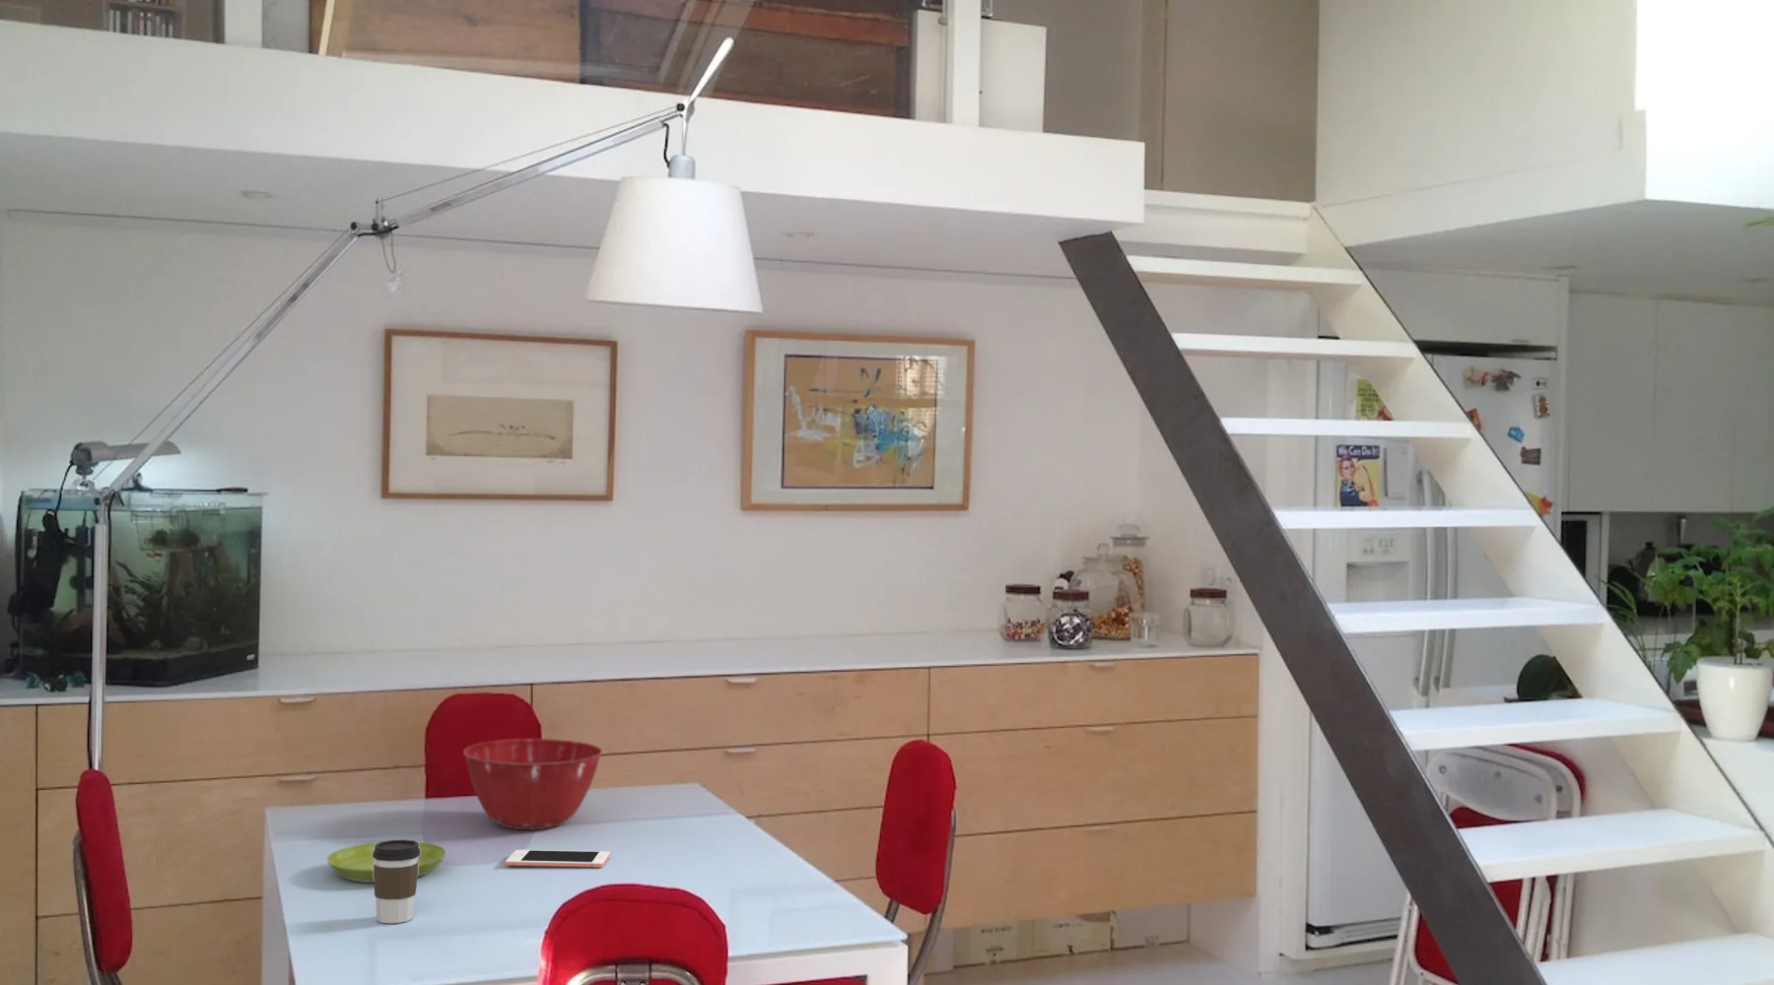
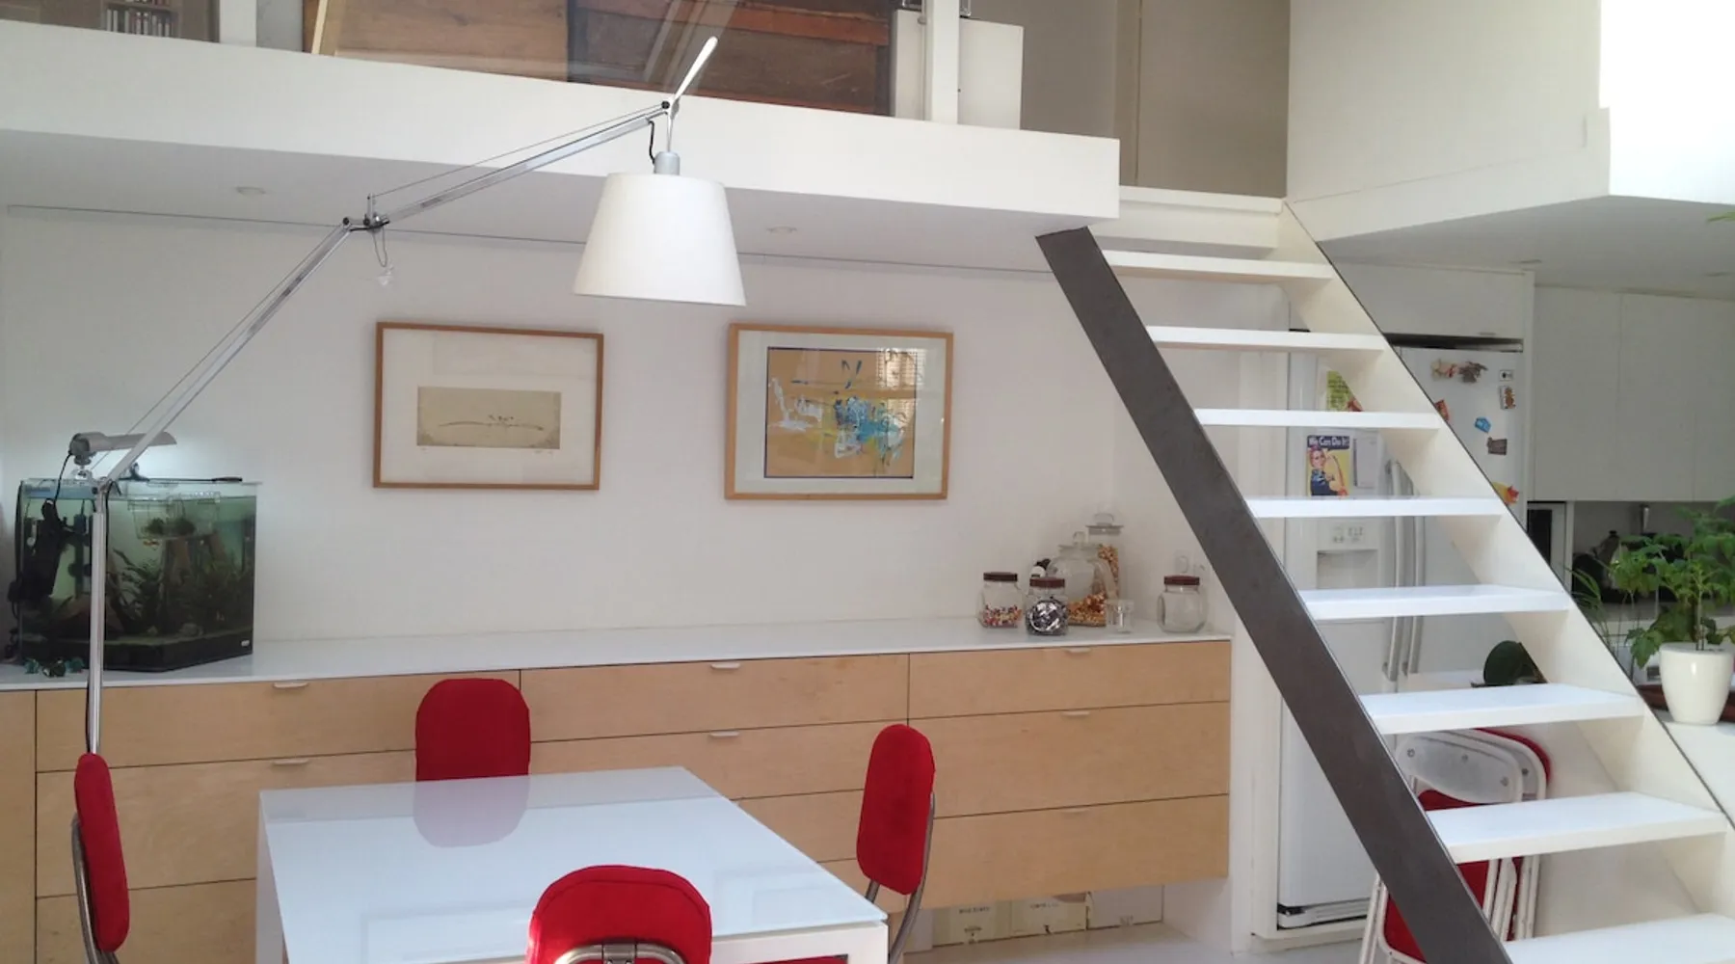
- saucer [326,841,448,883]
- coffee cup [373,839,421,924]
- mixing bowl [462,738,603,831]
- cell phone [505,849,610,869]
